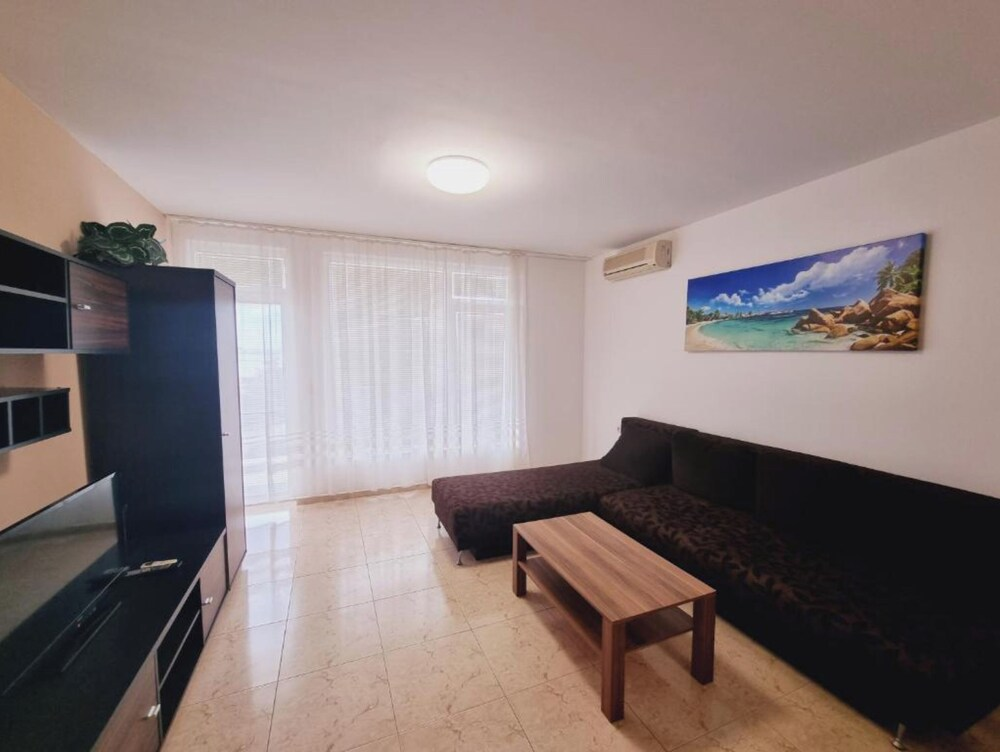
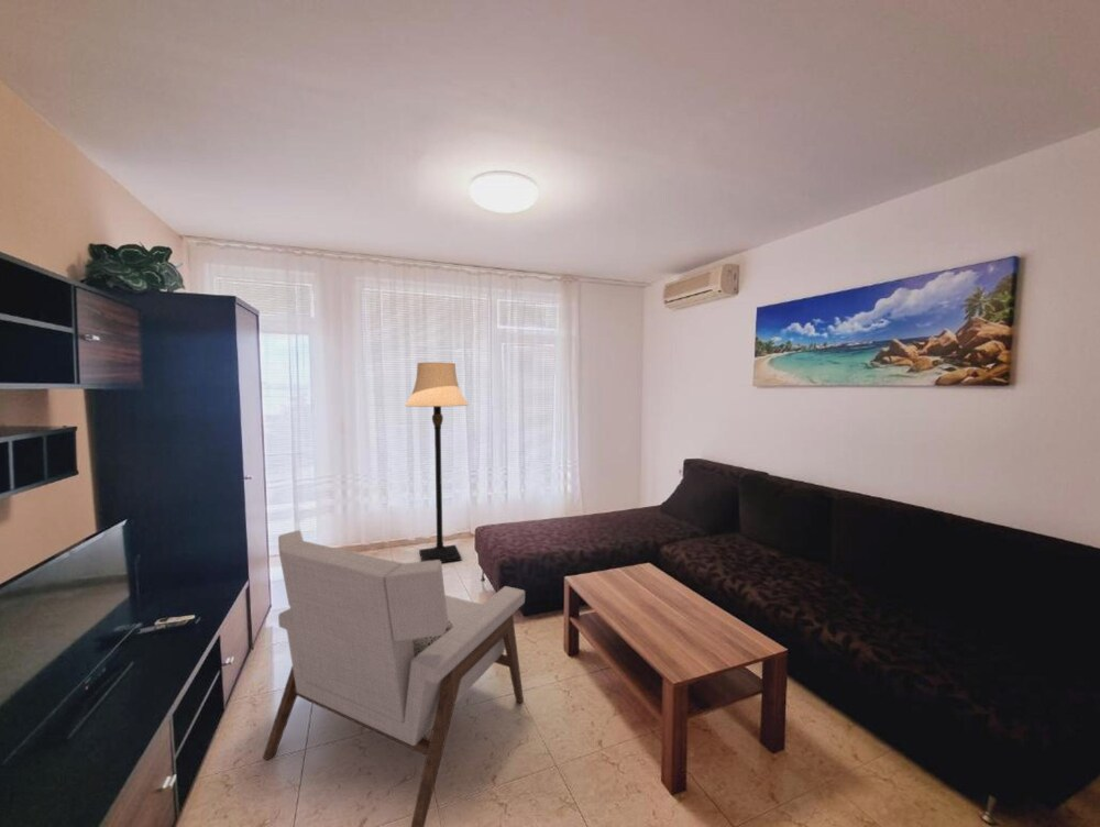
+ lamp [404,361,470,564]
+ armchair [262,529,526,827]
